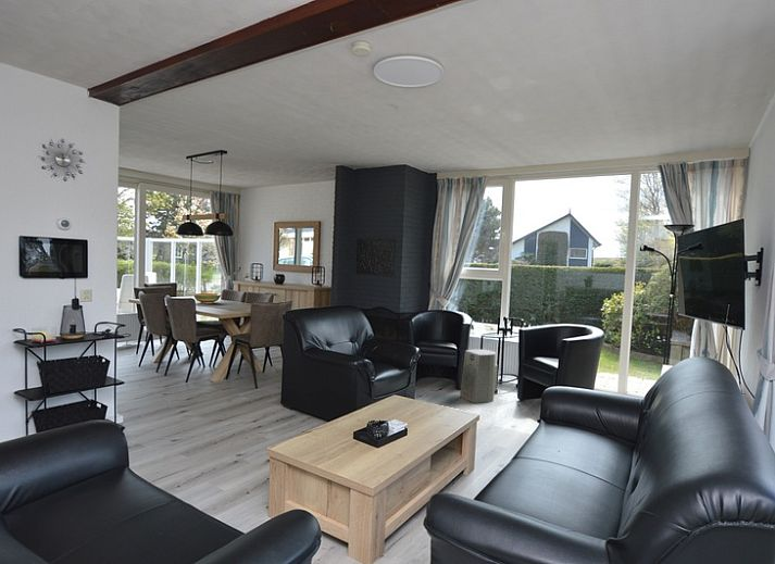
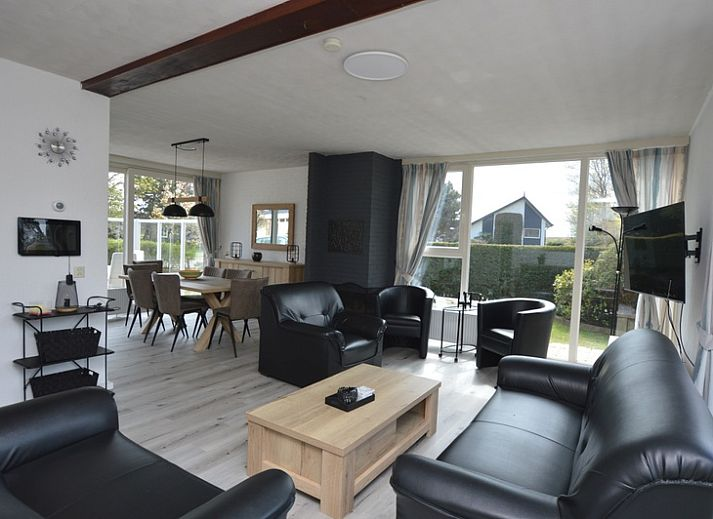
- fan [459,348,499,404]
